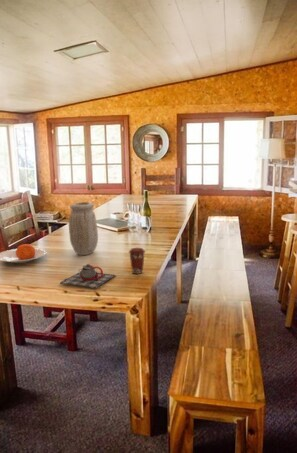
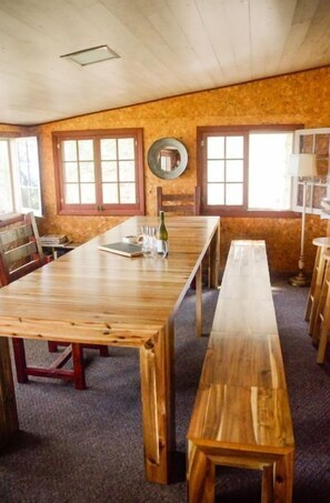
- plate [0,243,47,264]
- vase [68,201,99,256]
- teapot [59,263,116,290]
- coffee cup [128,247,146,275]
